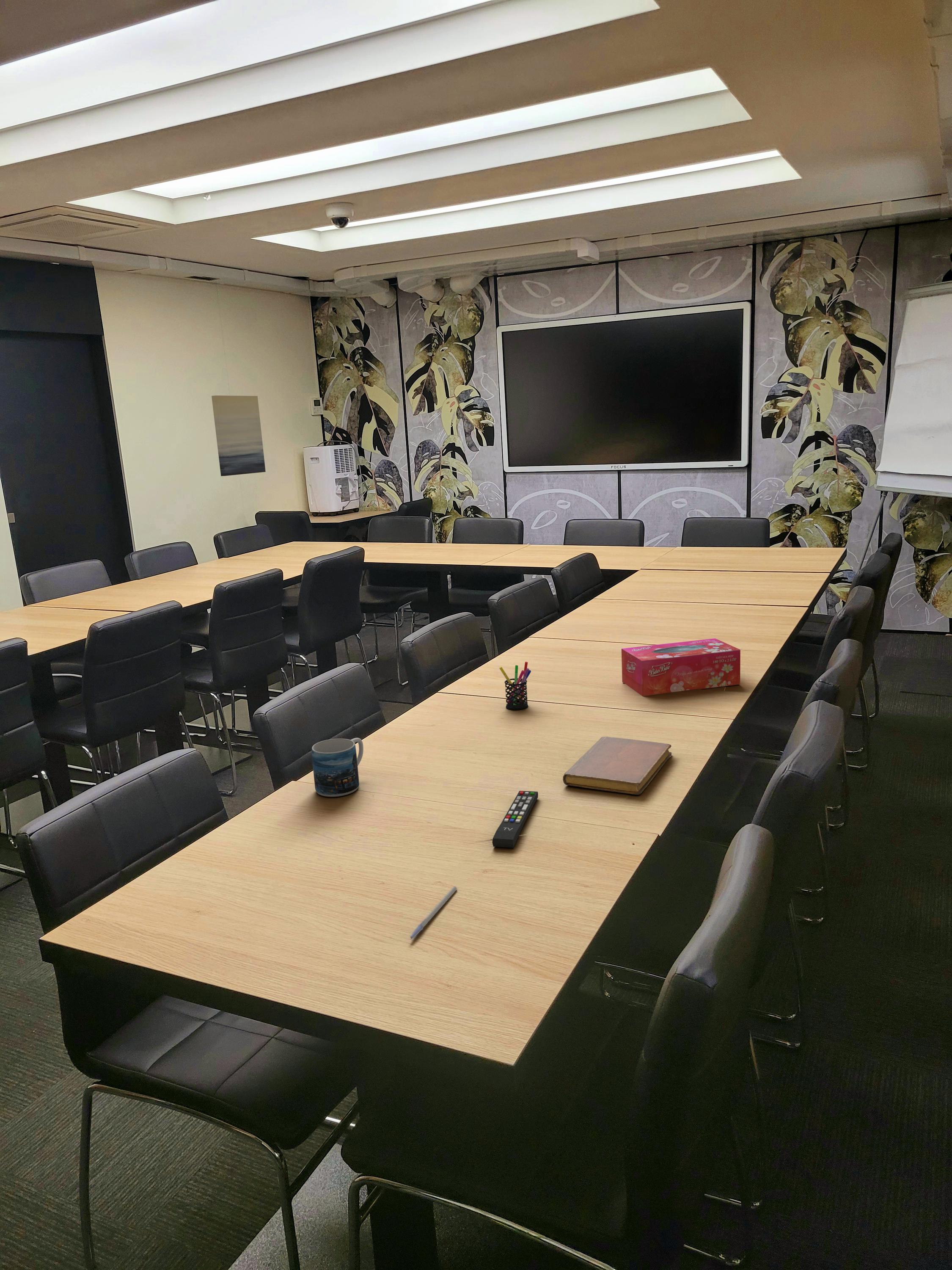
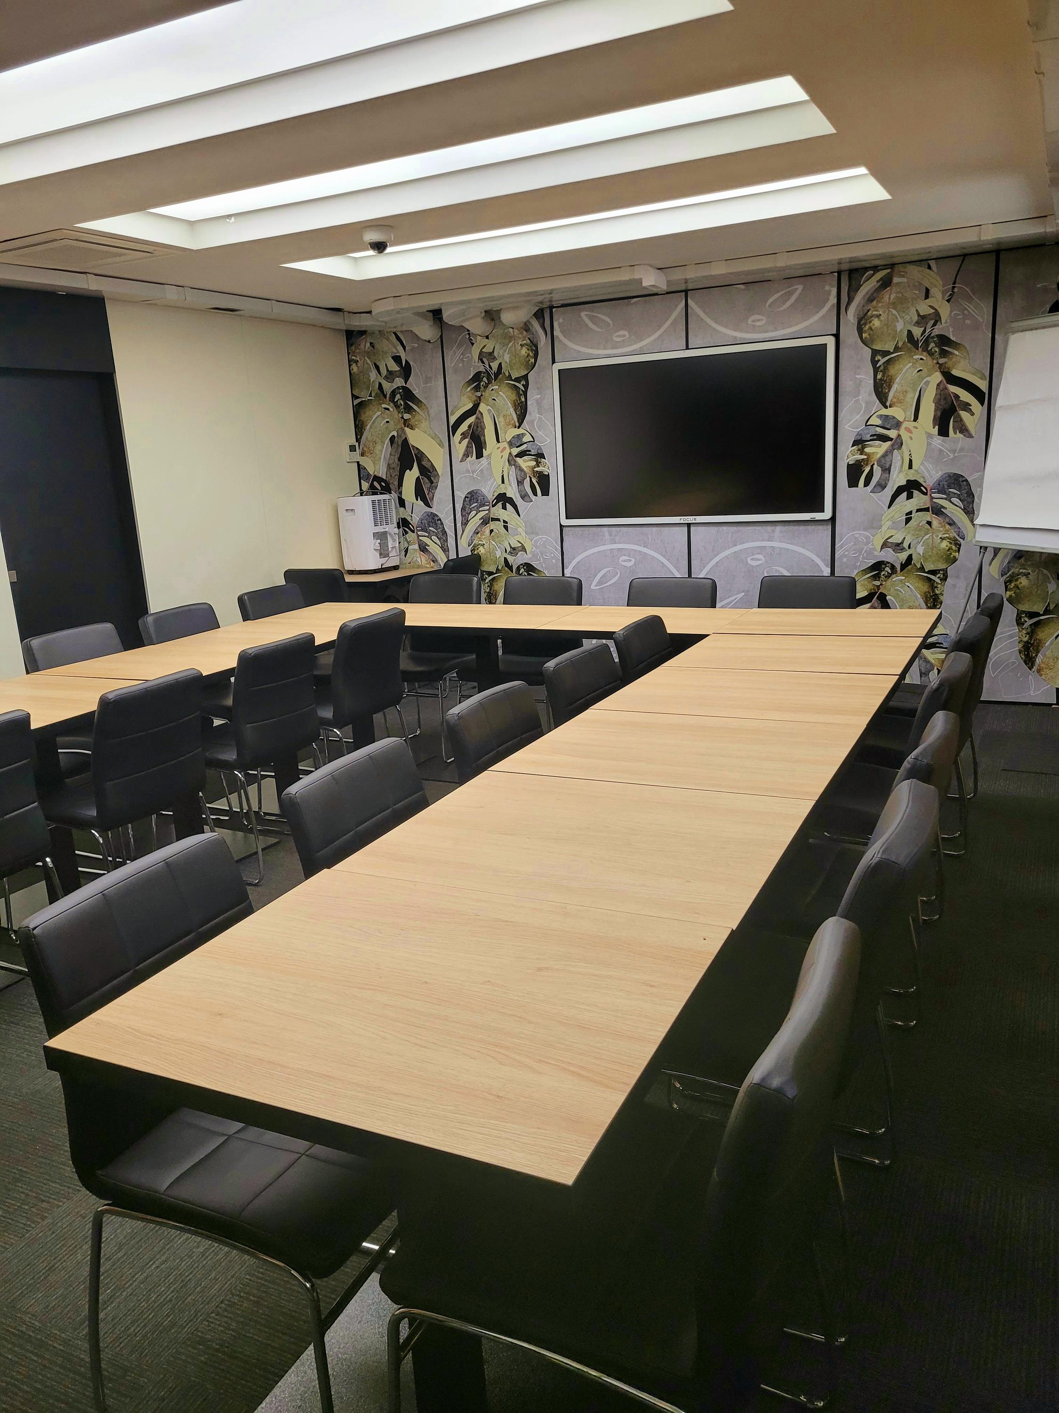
- tissue box [621,638,741,696]
- notebook [562,736,672,795]
- mug [311,737,364,797]
- remote control [492,790,539,848]
- pen holder [499,661,531,710]
- pen [410,886,457,939]
- wall art [211,395,266,477]
